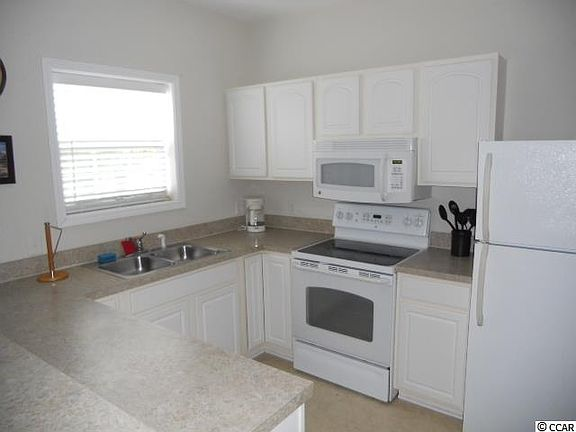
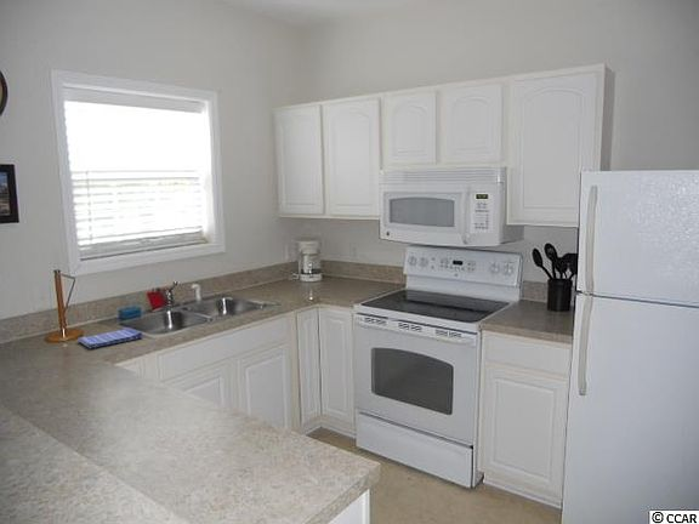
+ dish towel [76,326,143,349]
